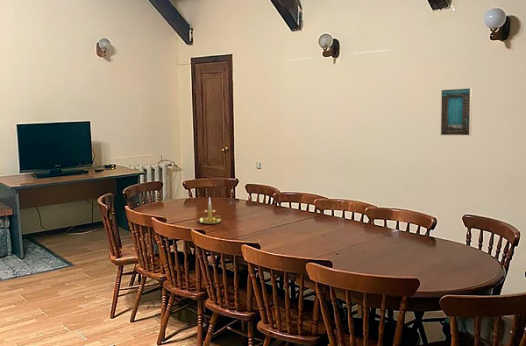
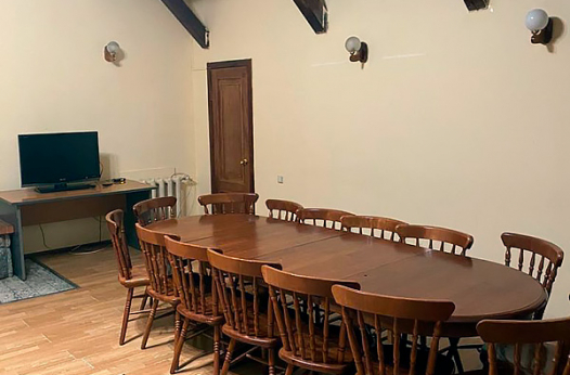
- candle holder [198,196,222,225]
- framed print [440,87,473,137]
